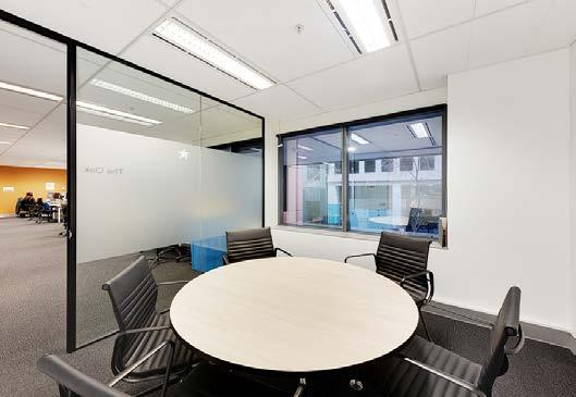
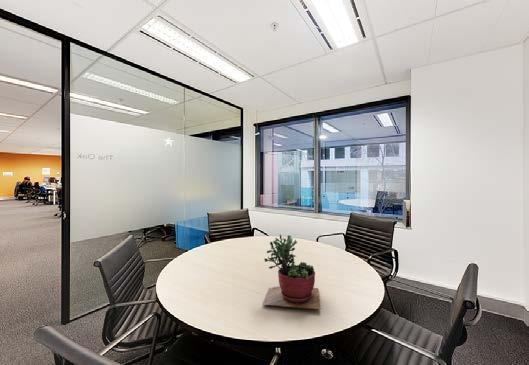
+ succulent plant [262,233,322,310]
